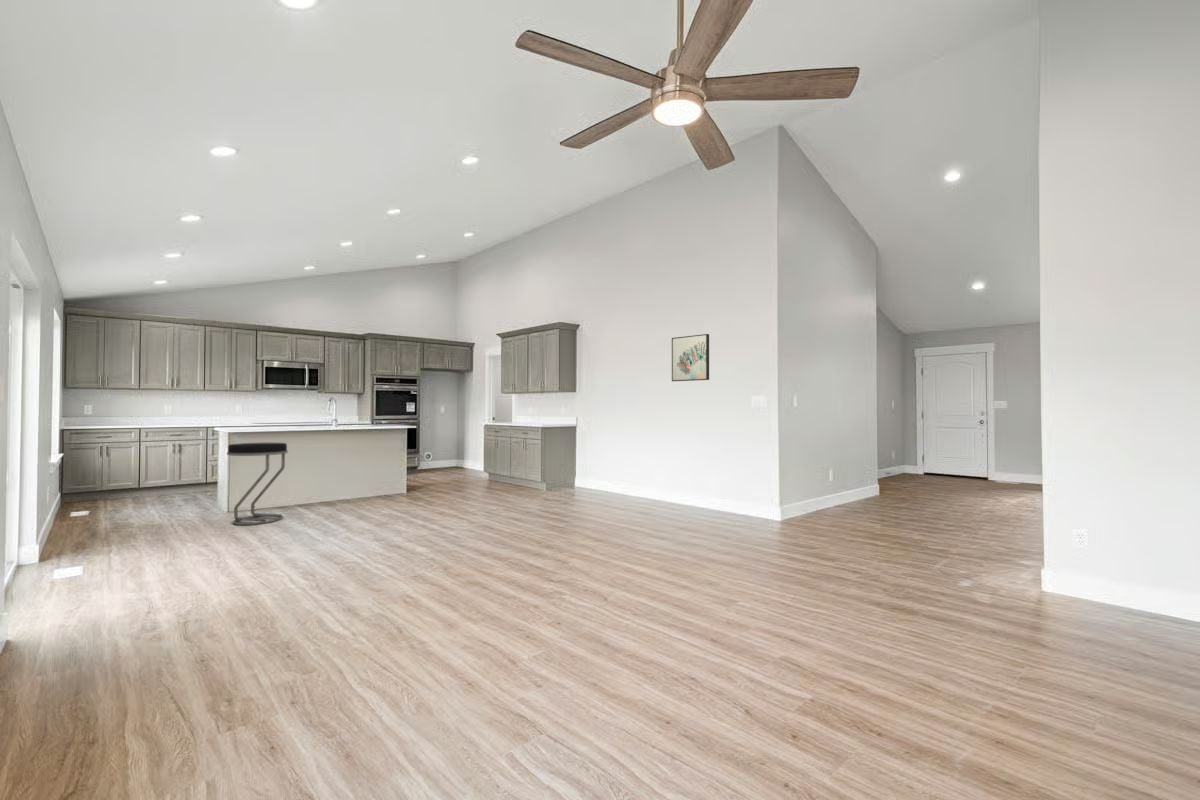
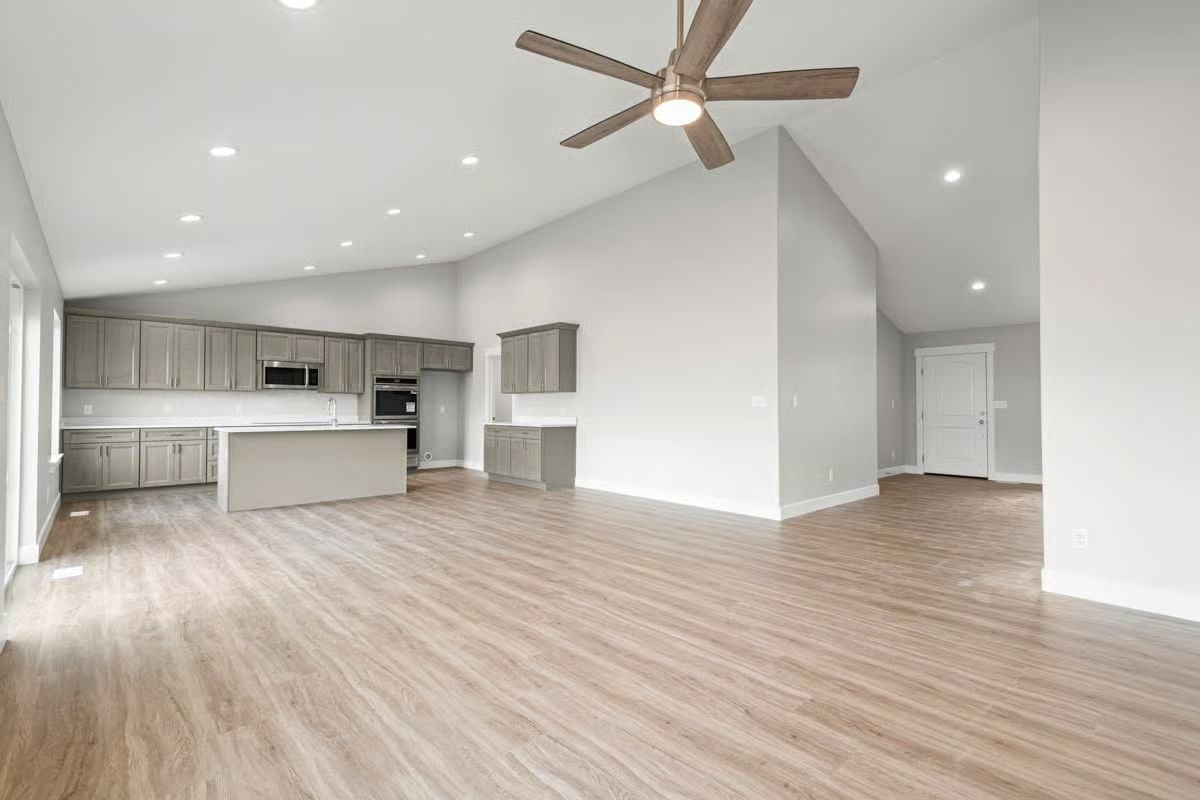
- wall art [671,333,710,382]
- stool [226,442,289,526]
